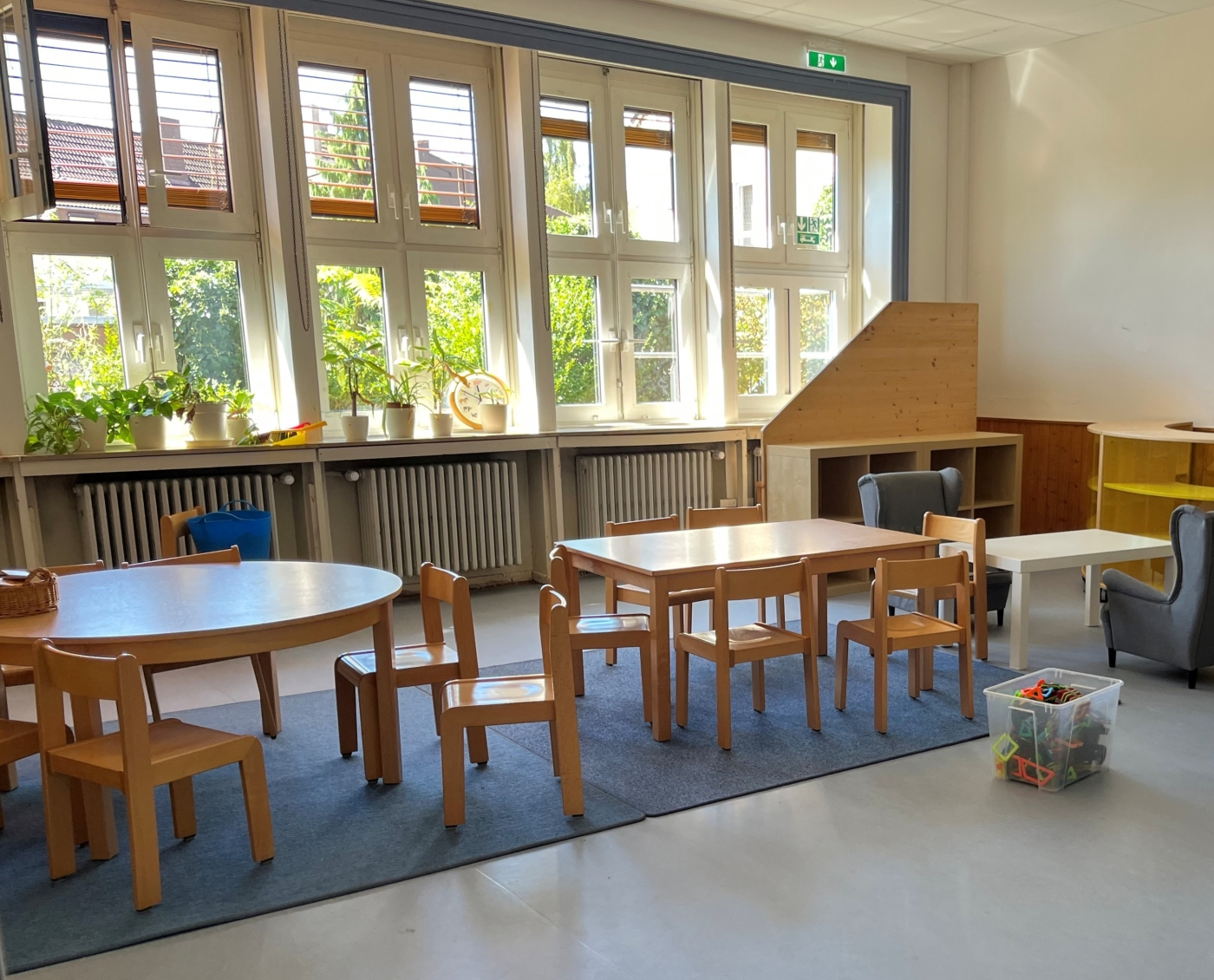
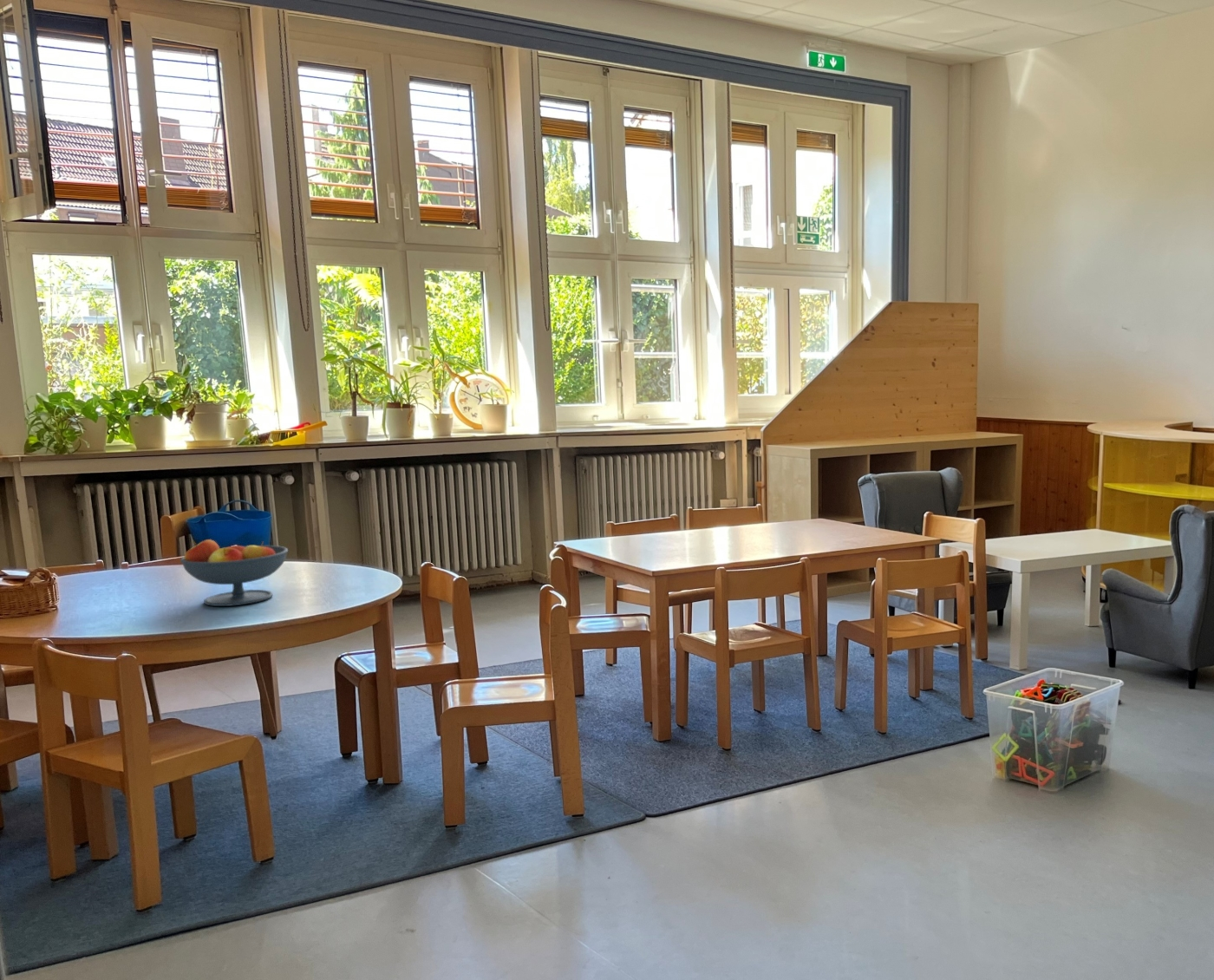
+ fruit bowl [179,539,289,607]
